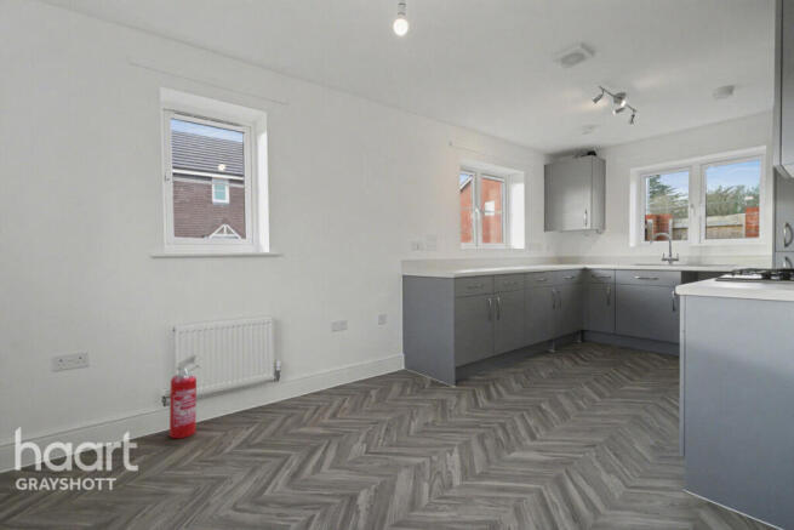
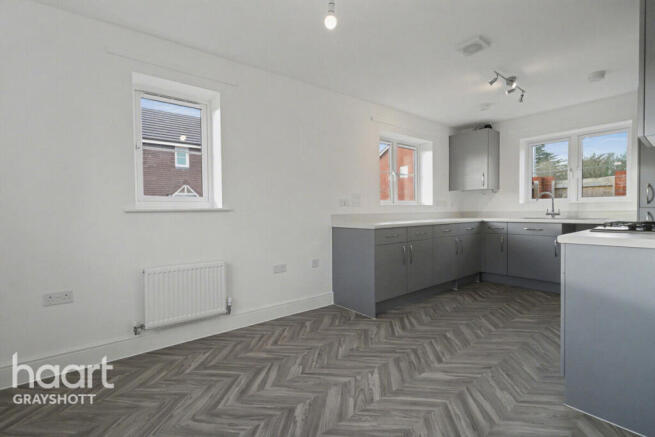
- fire extinguisher [168,352,204,439]
